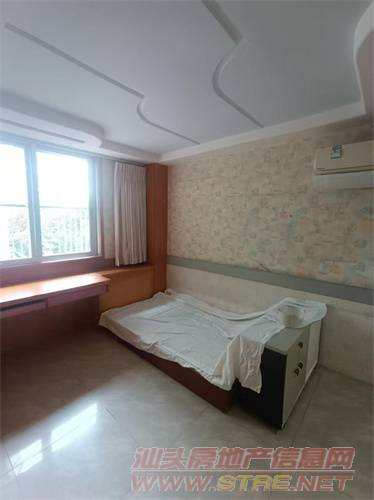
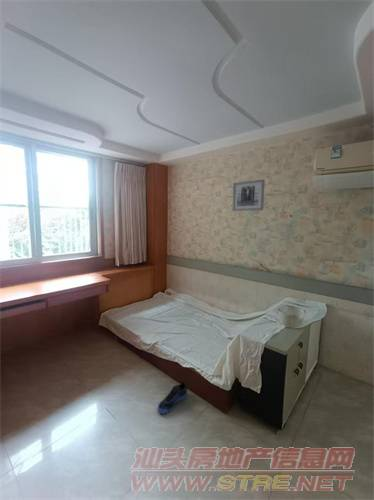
+ wall art [231,178,266,212]
+ sneaker [157,380,188,415]
